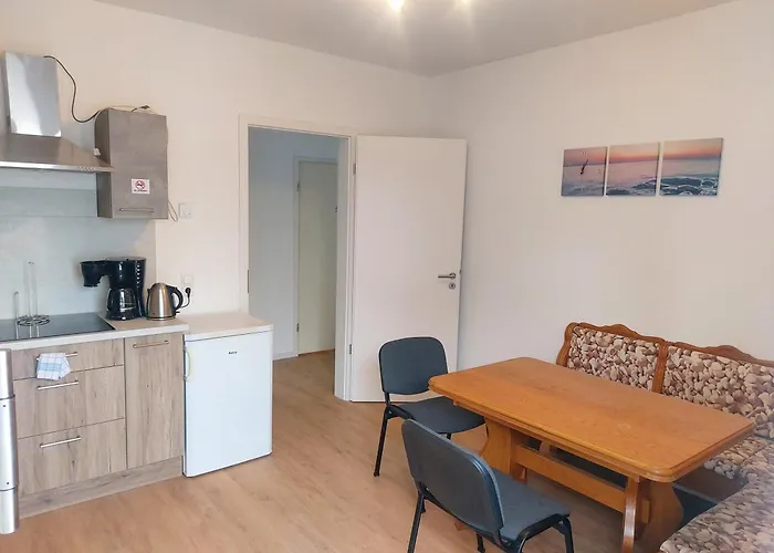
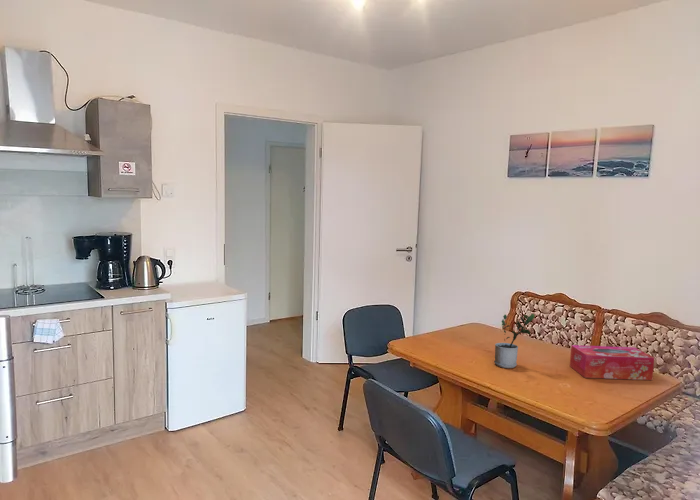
+ potted plant [493,313,536,369]
+ tissue box [569,344,655,381]
